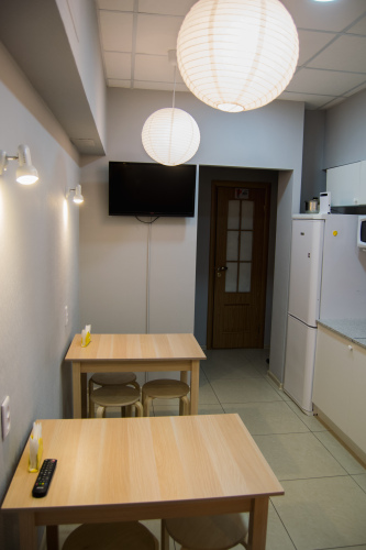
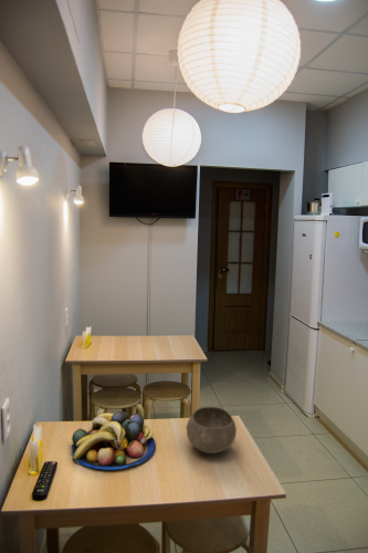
+ fruit bowl [70,410,157,471]
+ bowl [186,406,238,455]
